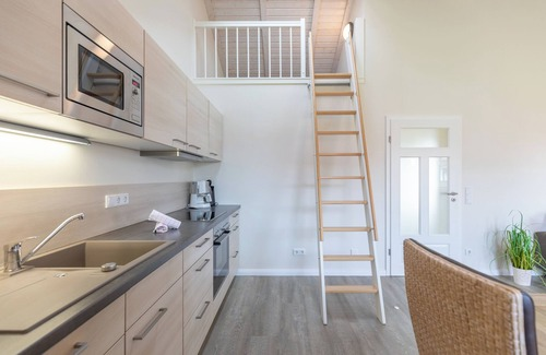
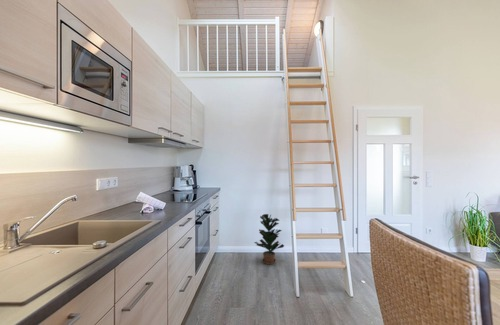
+ potted plant [253,213,285,265]
